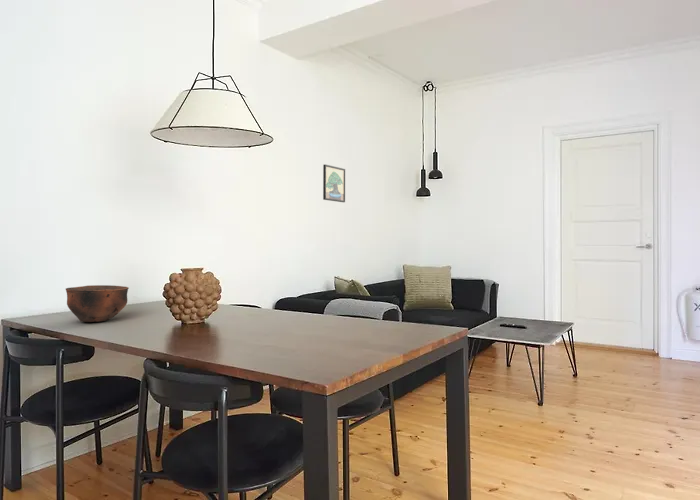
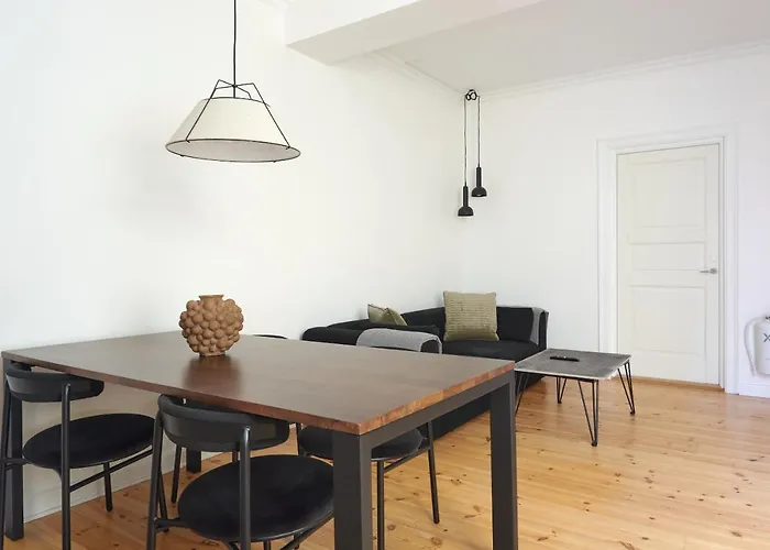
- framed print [322,163,346,203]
- bowl [65,284,130,323]
